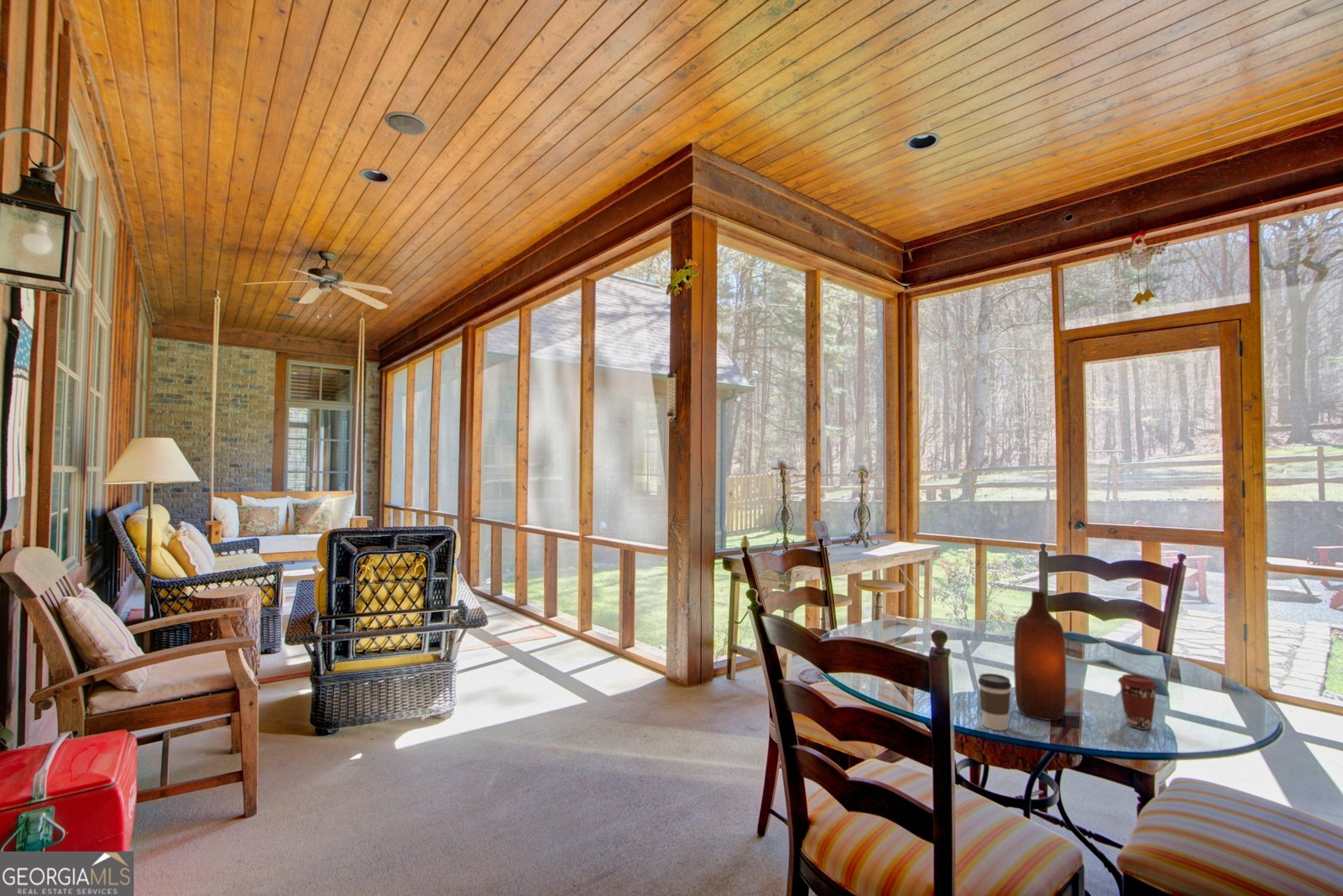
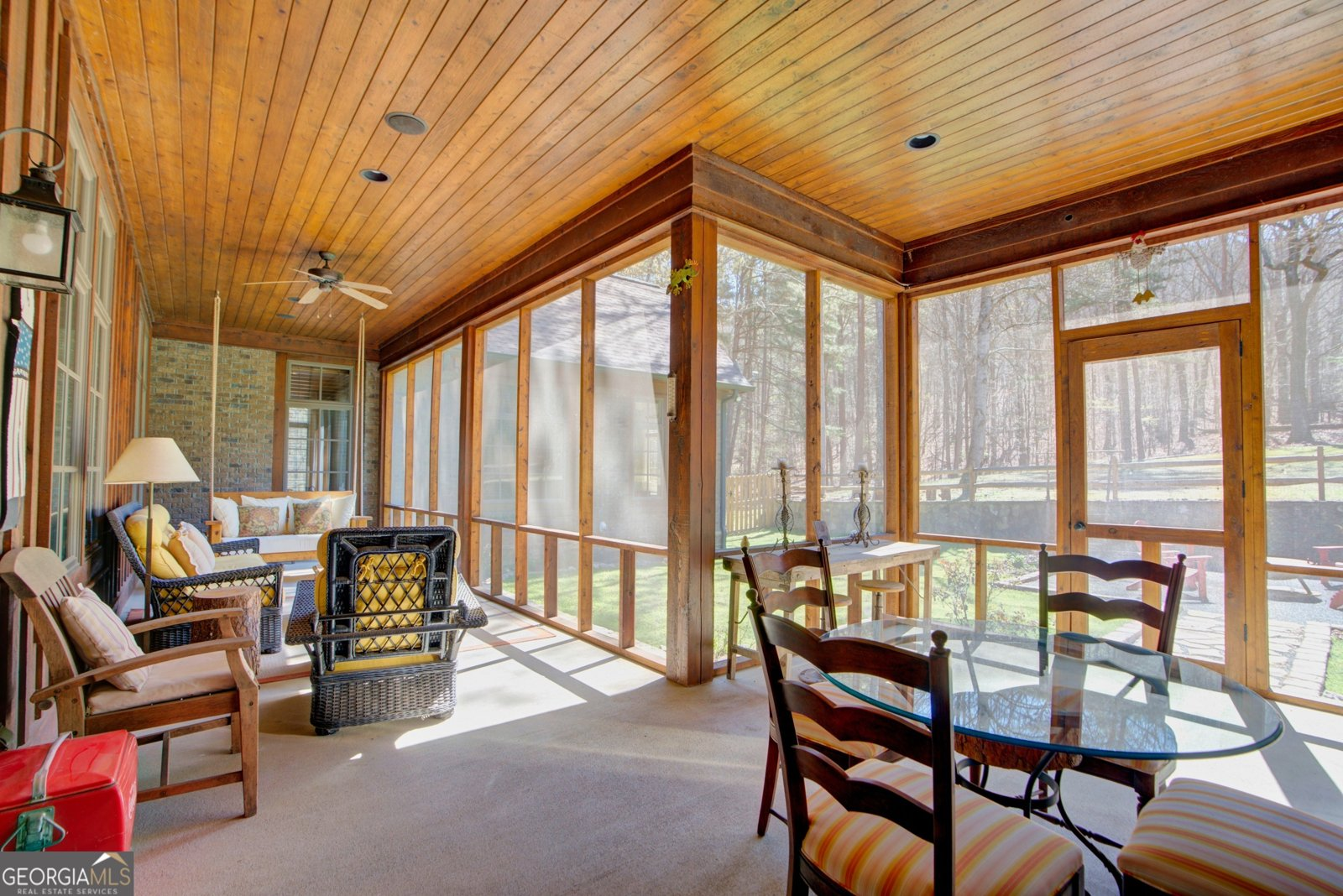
- bottle [1013,591,1067,721]
- coffee cup [1117,674,1159,731]
- coffee cup [977,673,1012,732]
